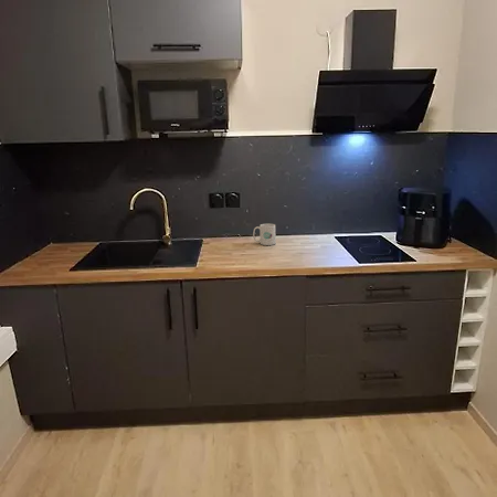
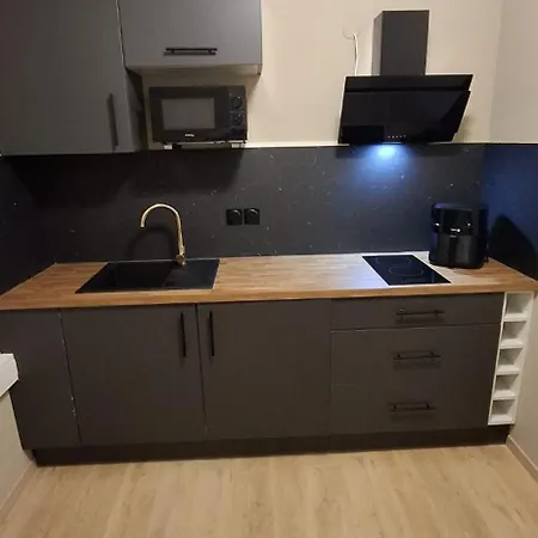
- mug [252,223,277,246]
